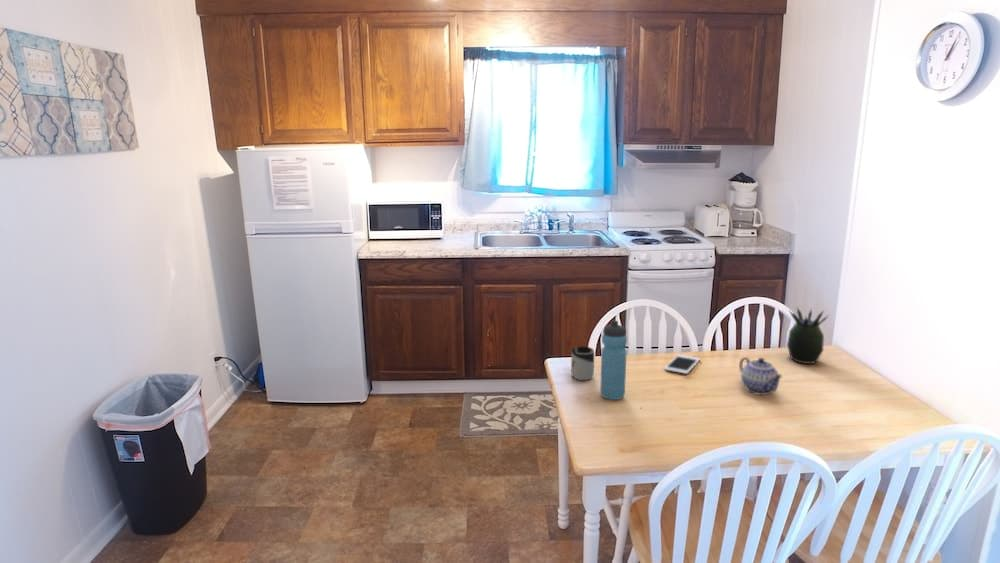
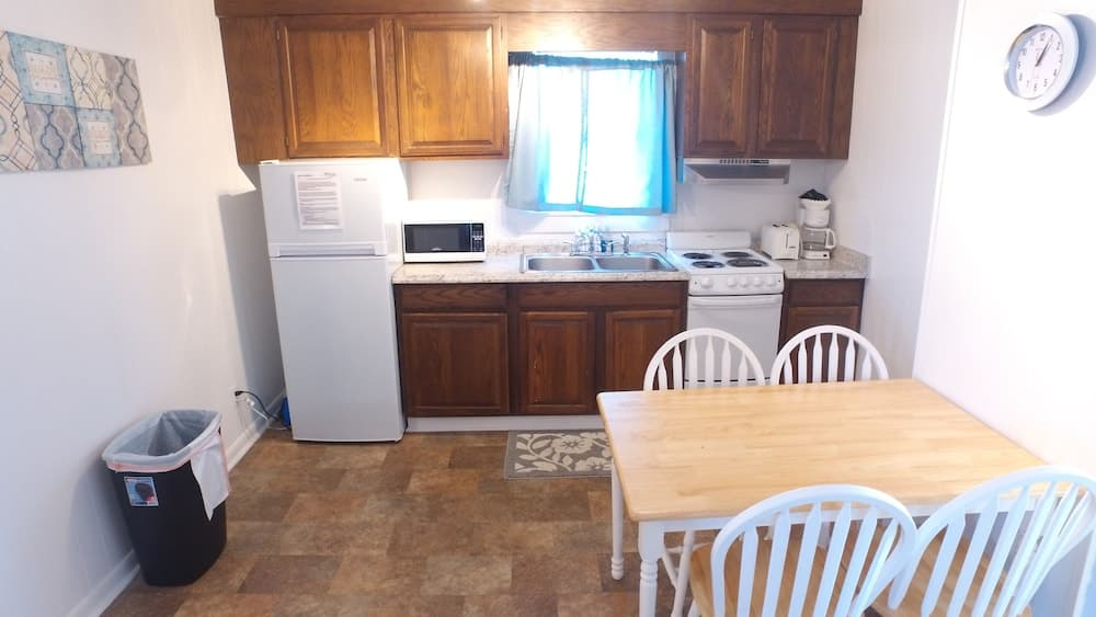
- water bottle [599,319,628,401]
- teapot [738,356,784,396]
- succulent plant [786,306,830,365]
- cup [570,345,595,381]
- cell phone [663,354,701,375]
